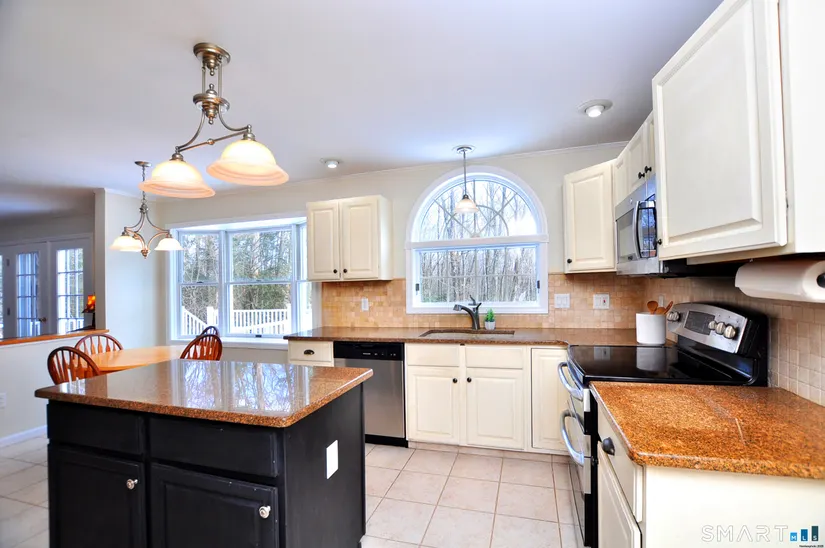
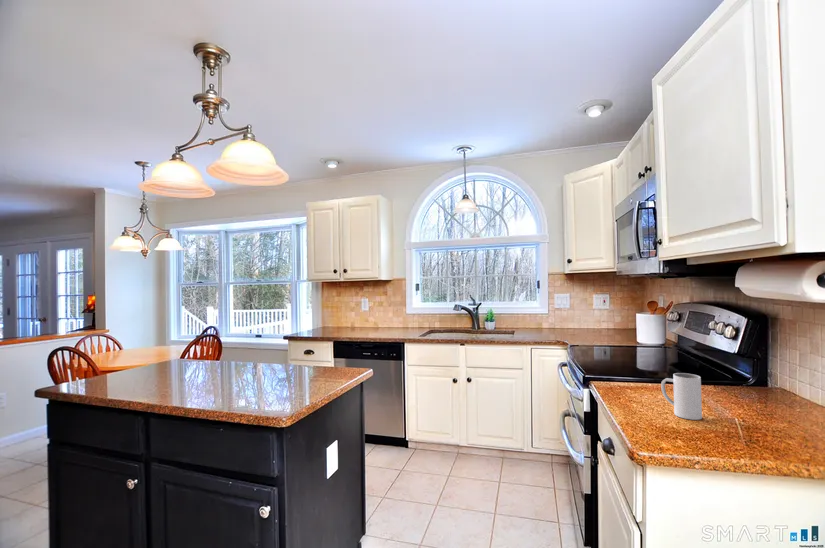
+ mug [660,372,703,421]
